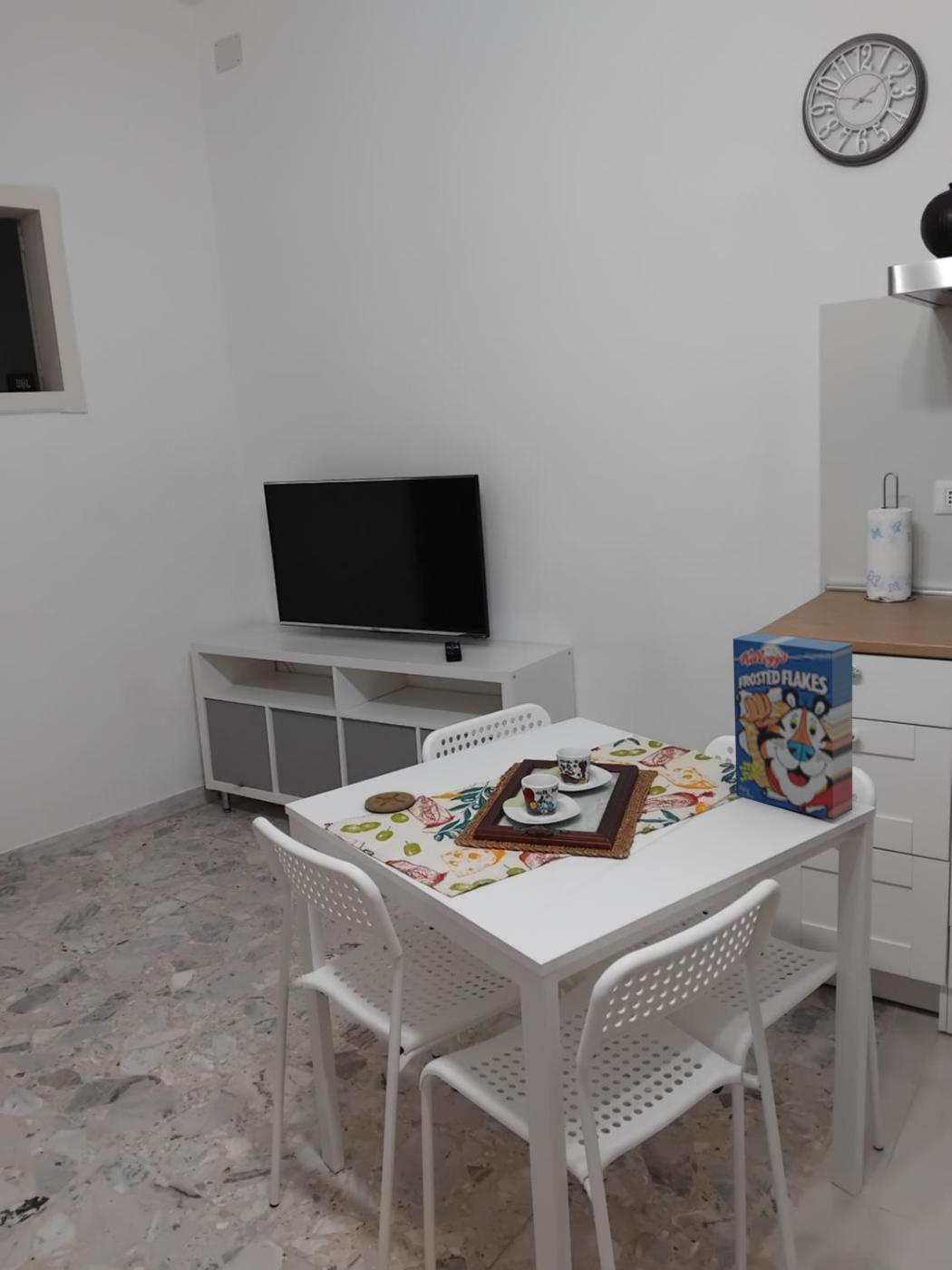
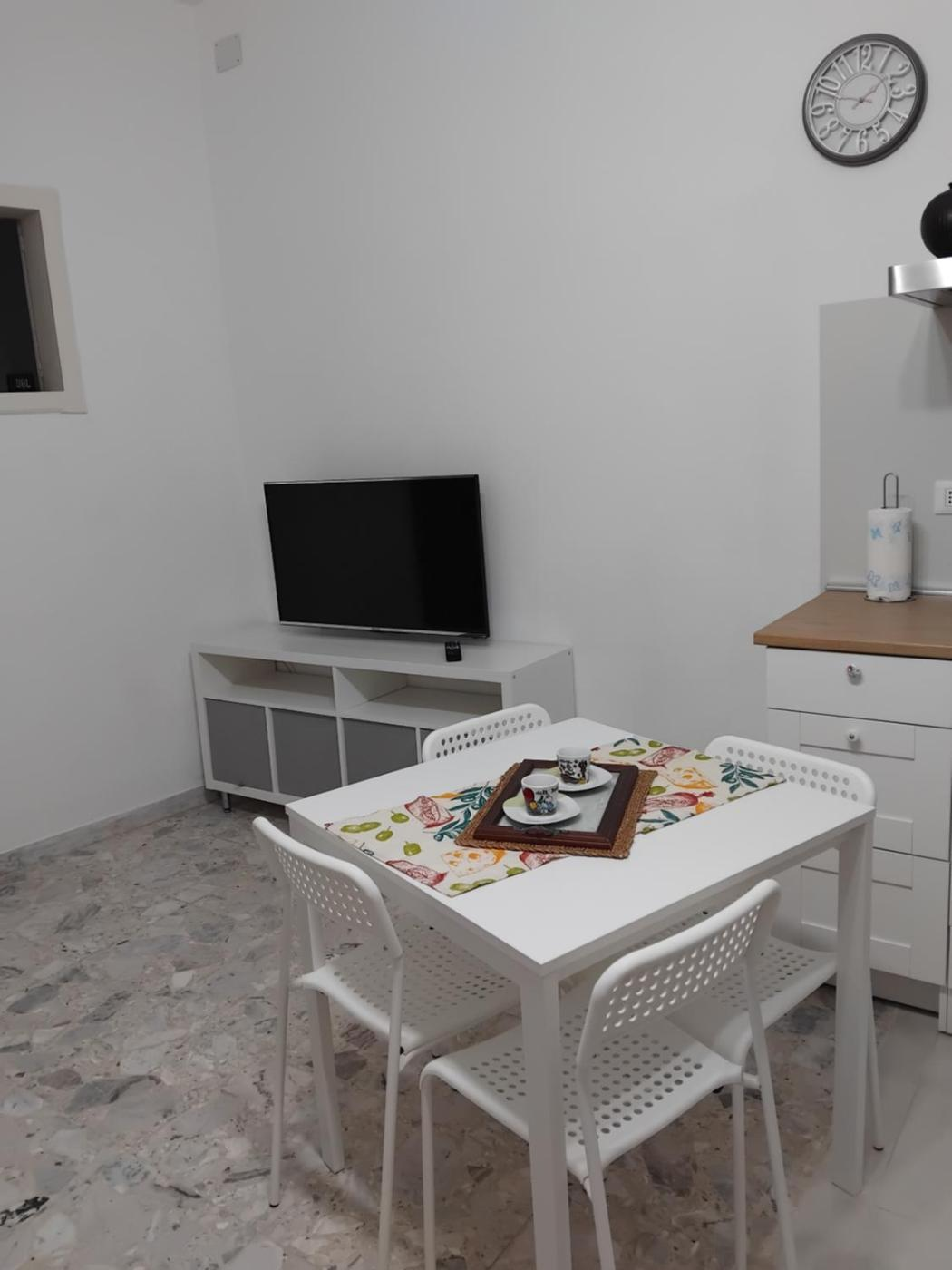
- coaster [364,790,416,813]
- cereal box [733,631,853,821]
